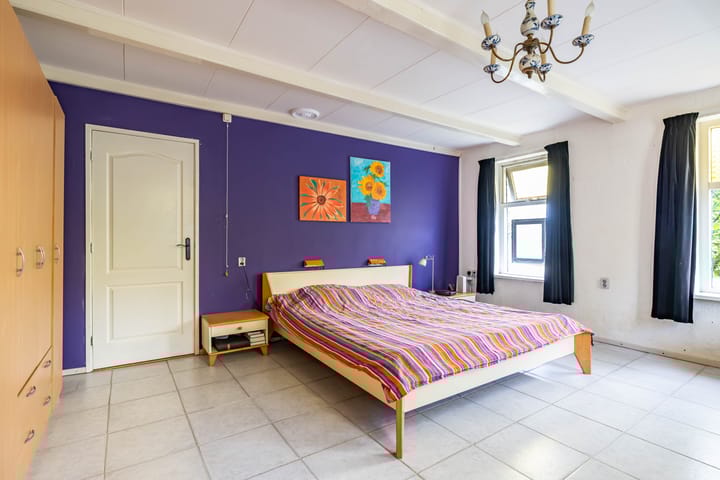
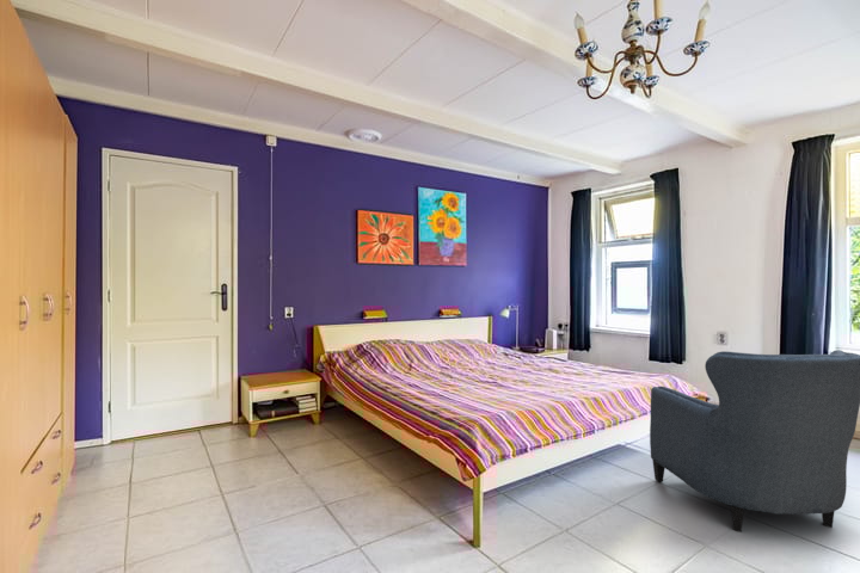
+ armchair [649,349,860,532]
